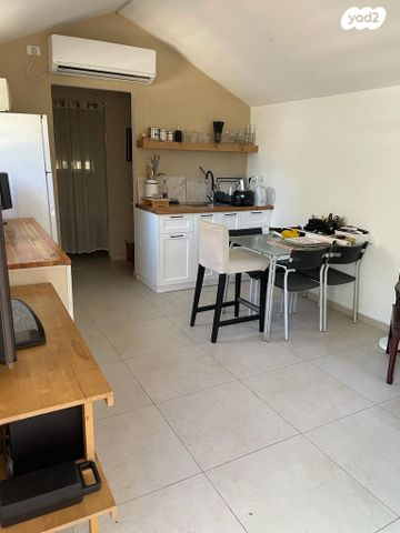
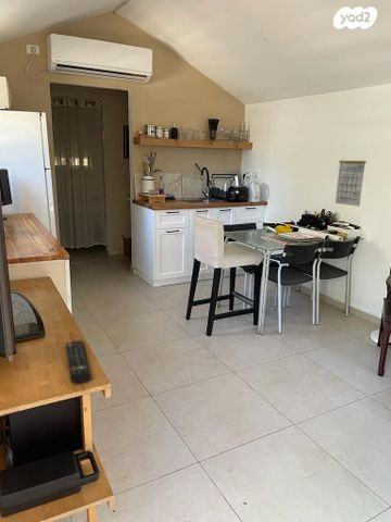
+ remote control [65,339,92,384]
+ calendar [335,156,367,208]
